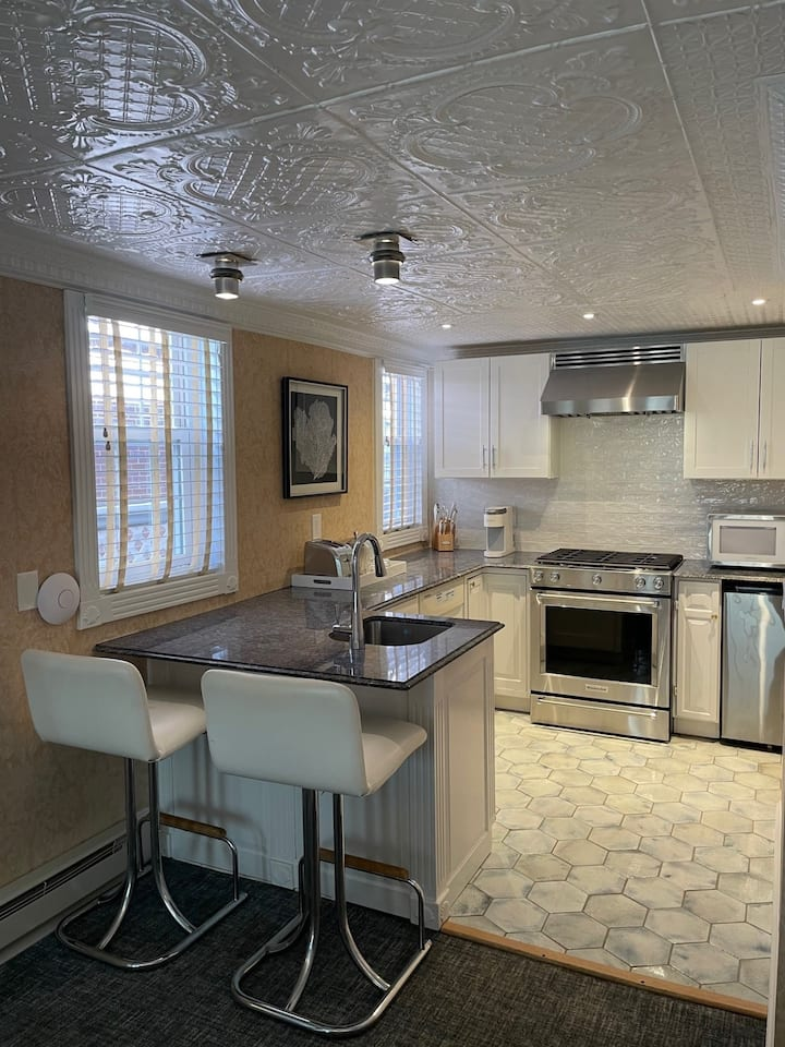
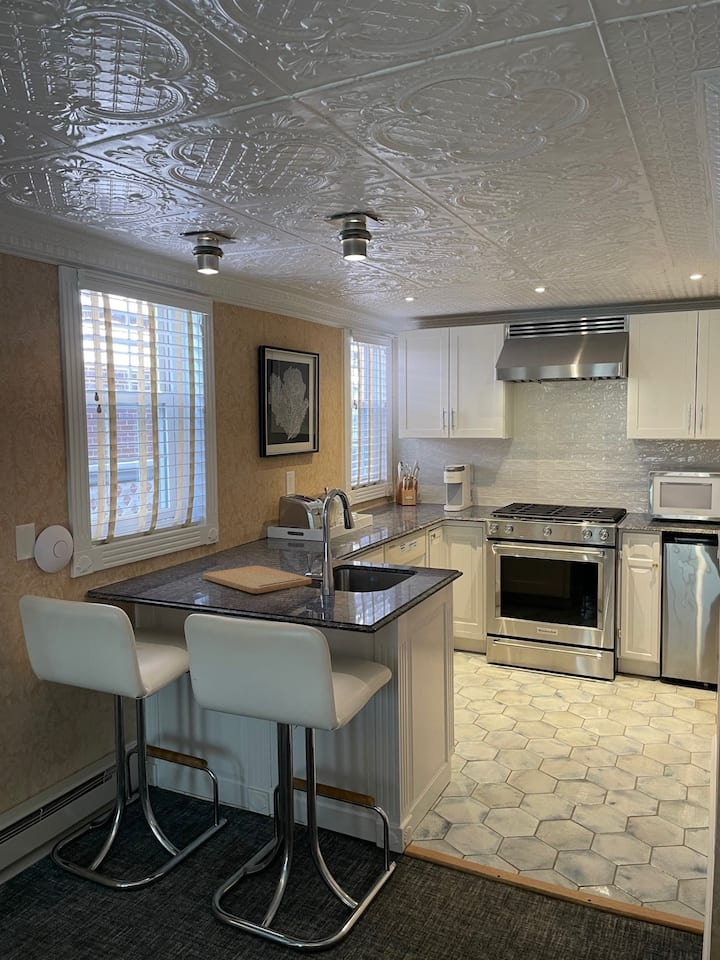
+ cutting board [202,565,312,594]
